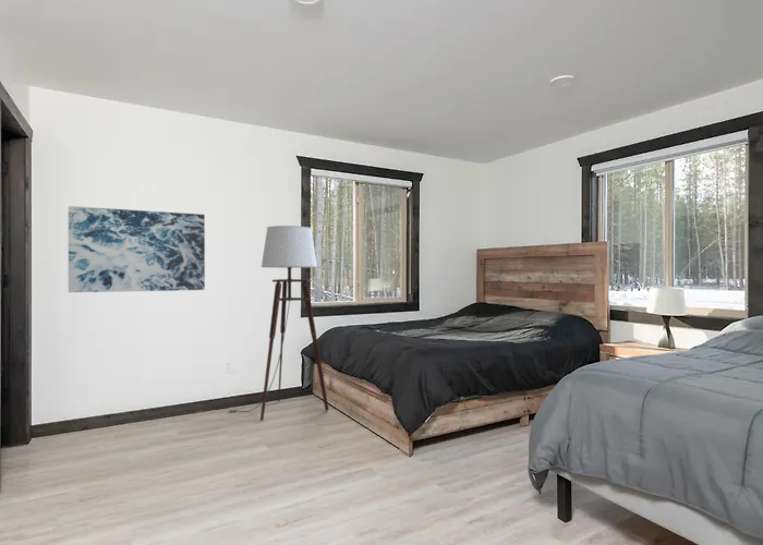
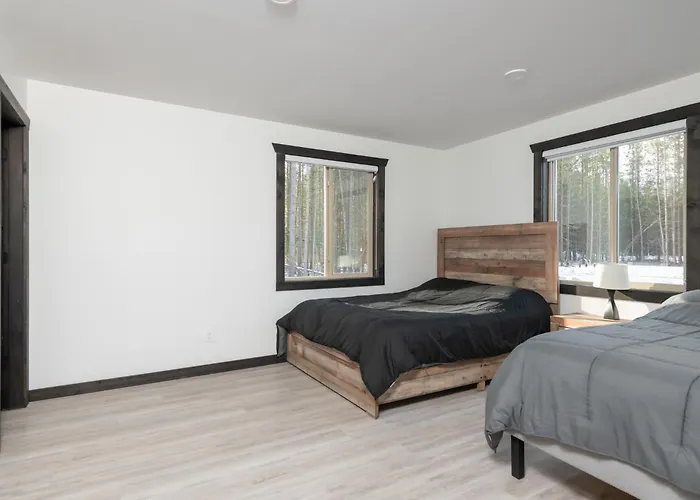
- floor lamp [226,225,329,422]
- wall art [68,205,206,293]
